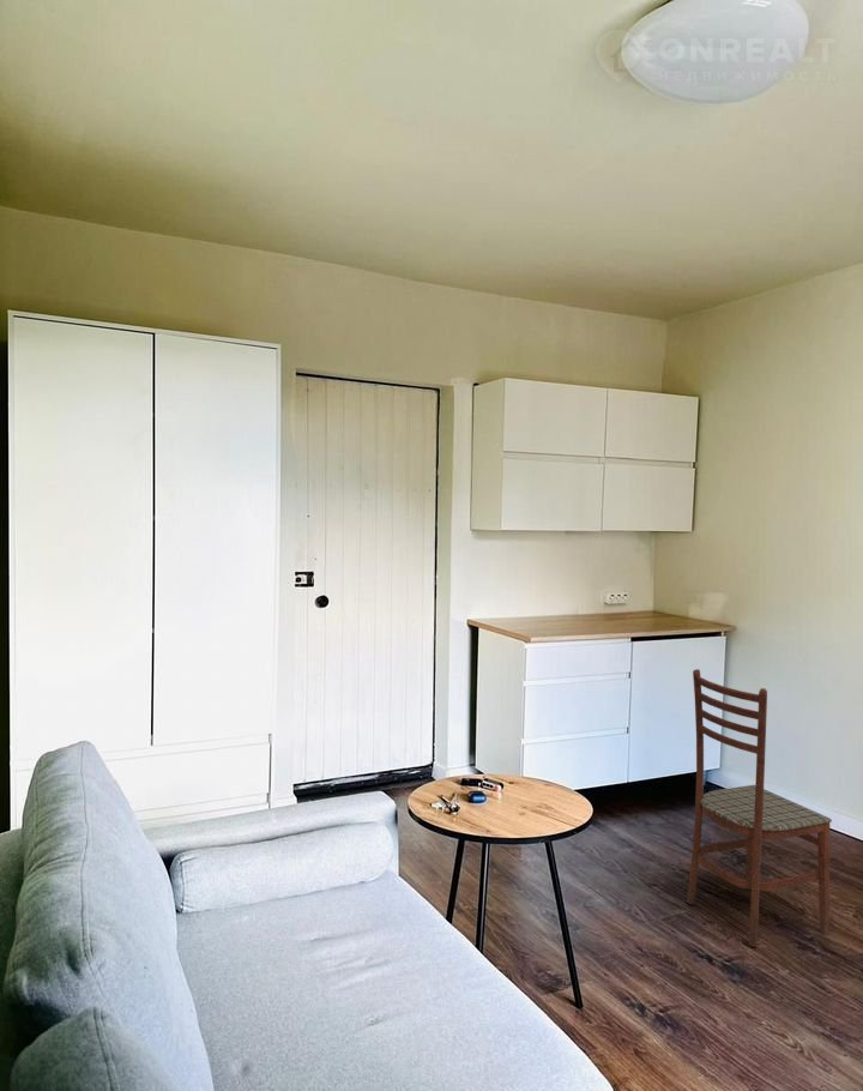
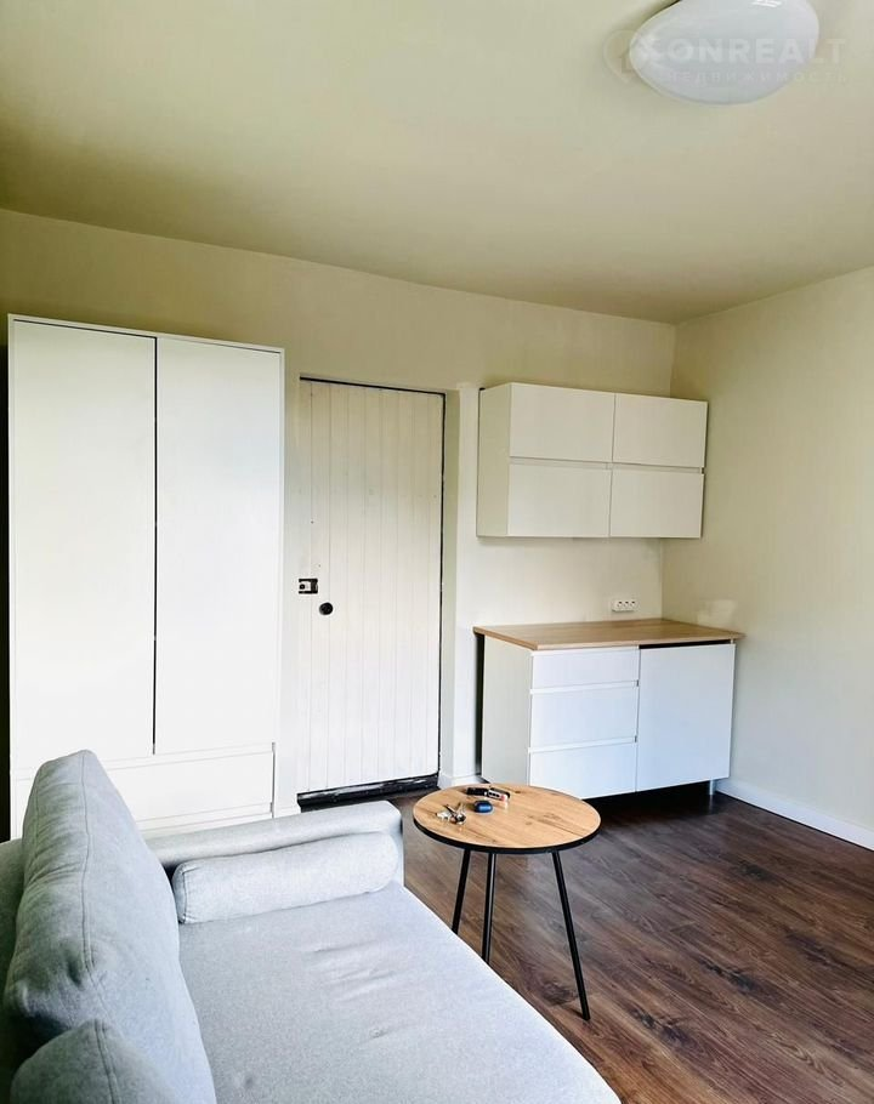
- dining chair [686,668,833,948]
